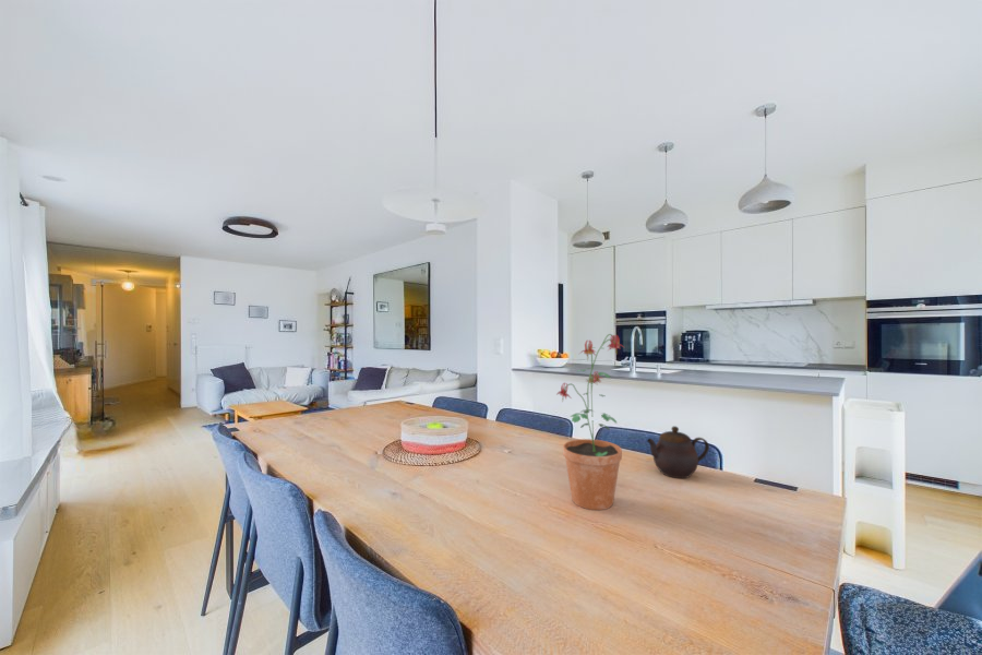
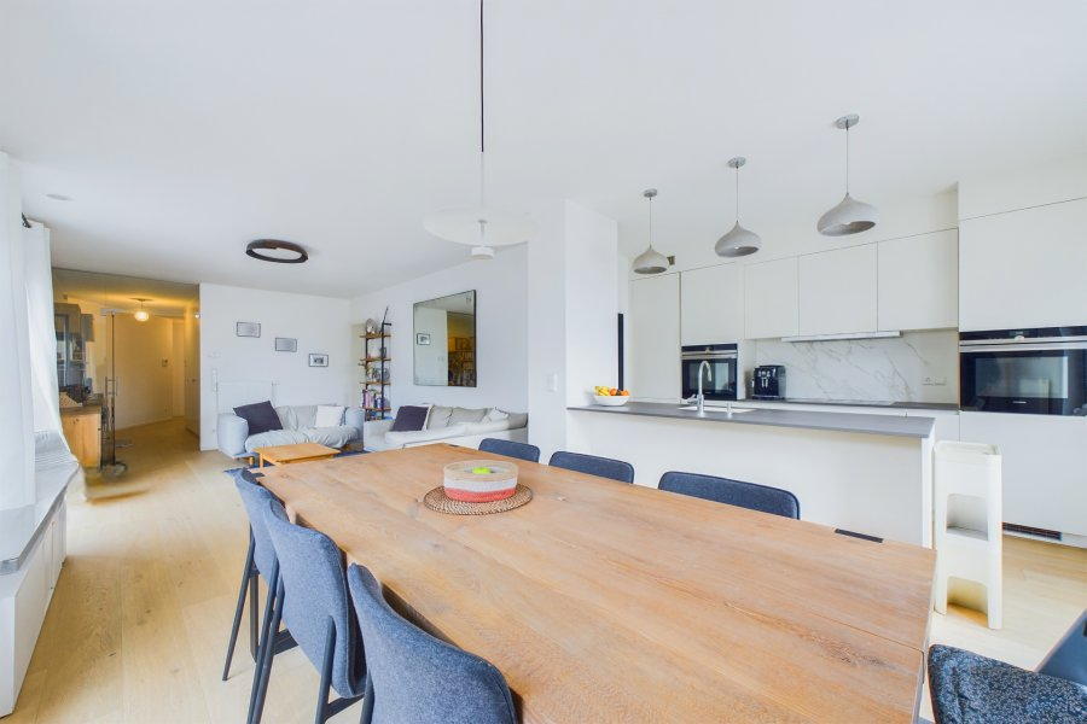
- teapot [646,425,710,479]
- potted plant [555,333,625,511]
